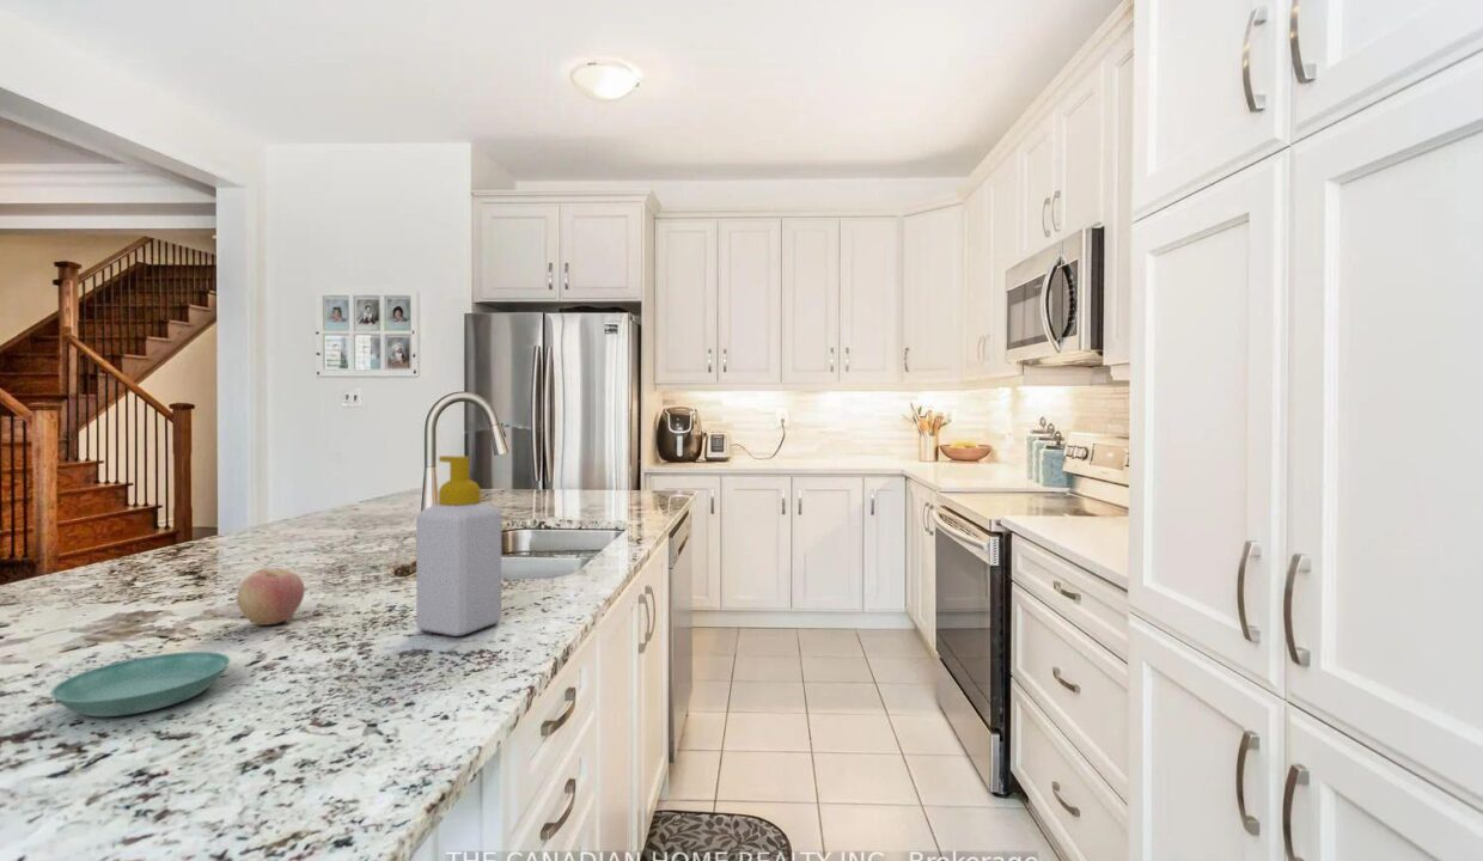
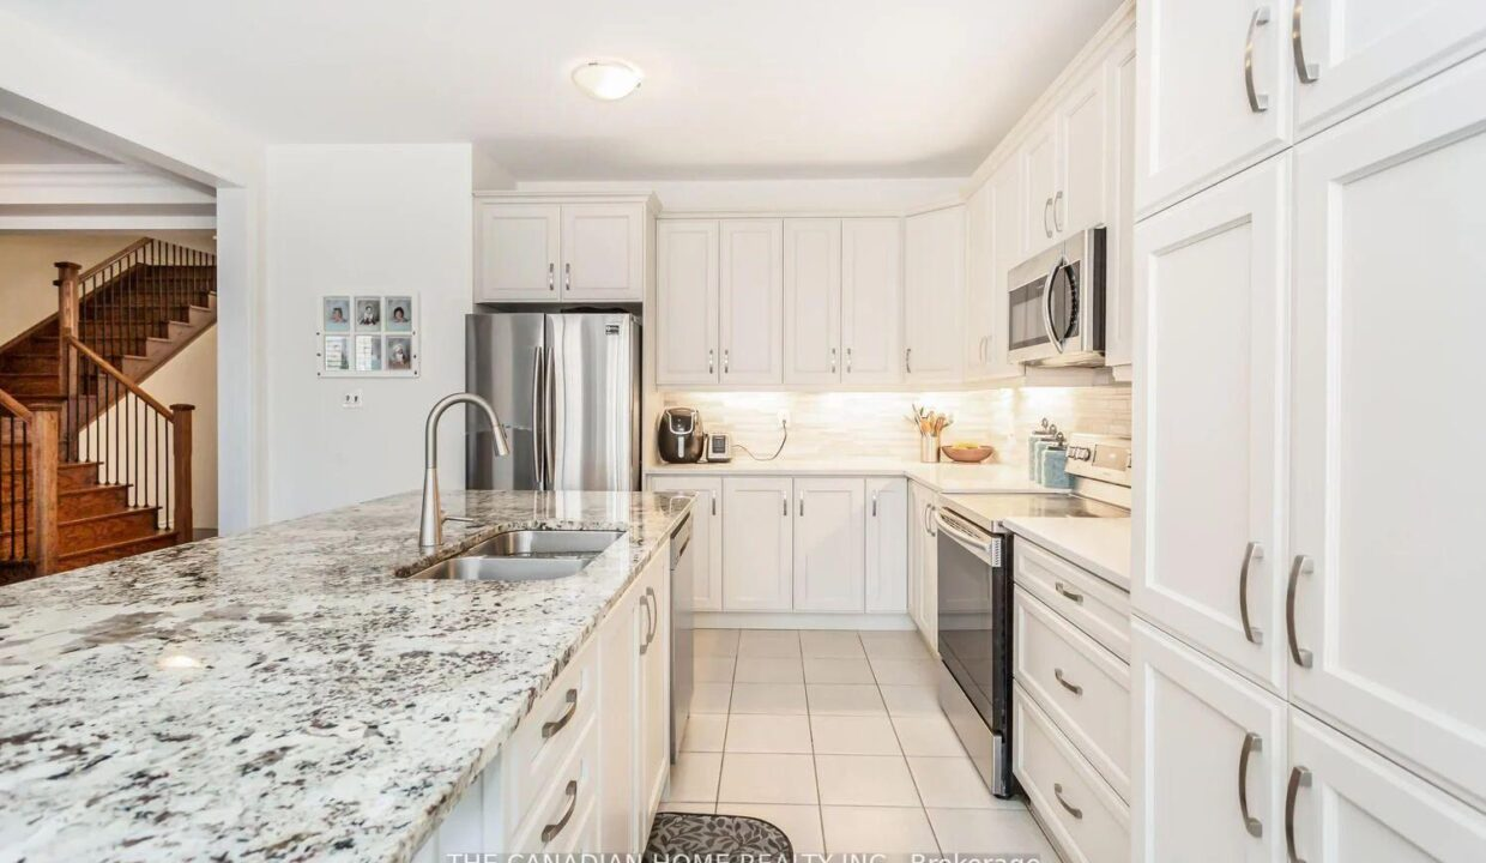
- saucer [50,651,232,718]
- apple [236,567,306,627]
- soap bottle [415,454,502,637]
